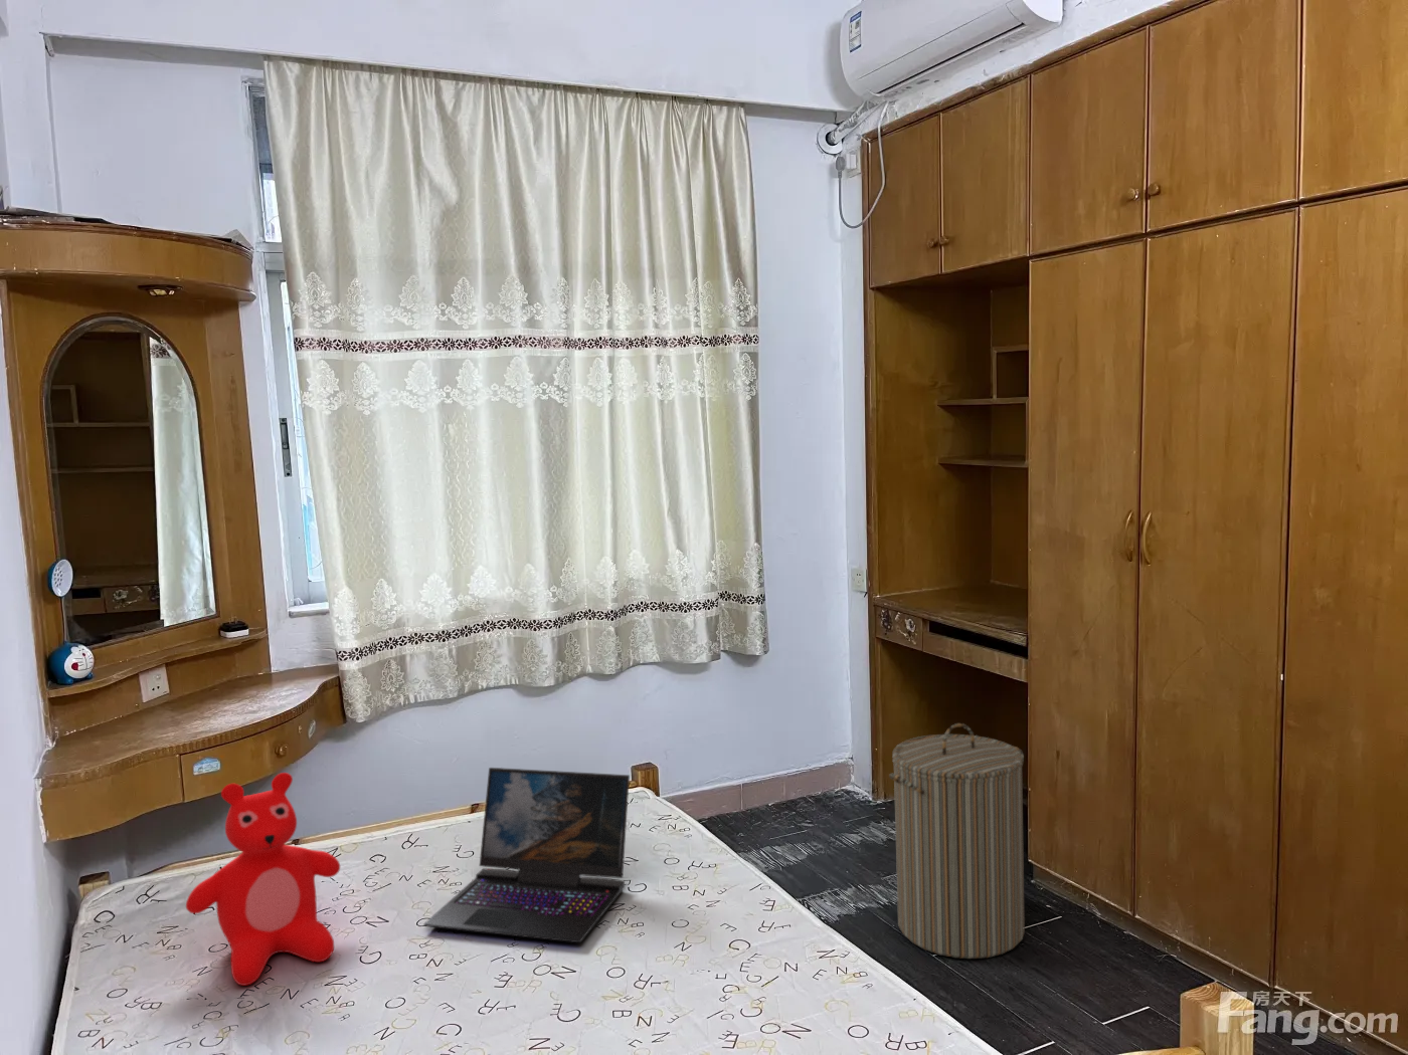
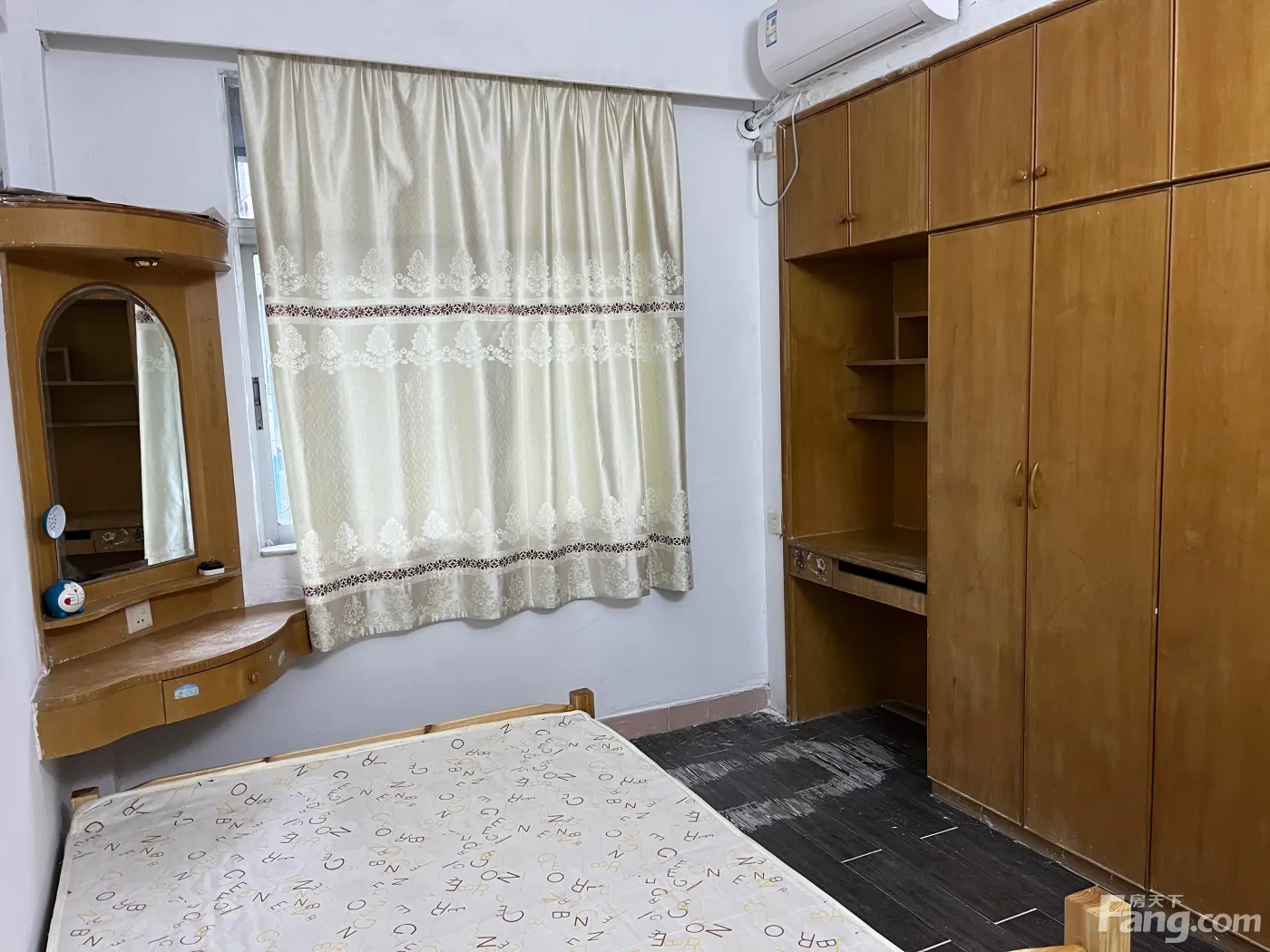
- teddy bear [185,771,341,986]
- laptop [422,767,631,943]
- laundry hamper [888,723,1026,960]
